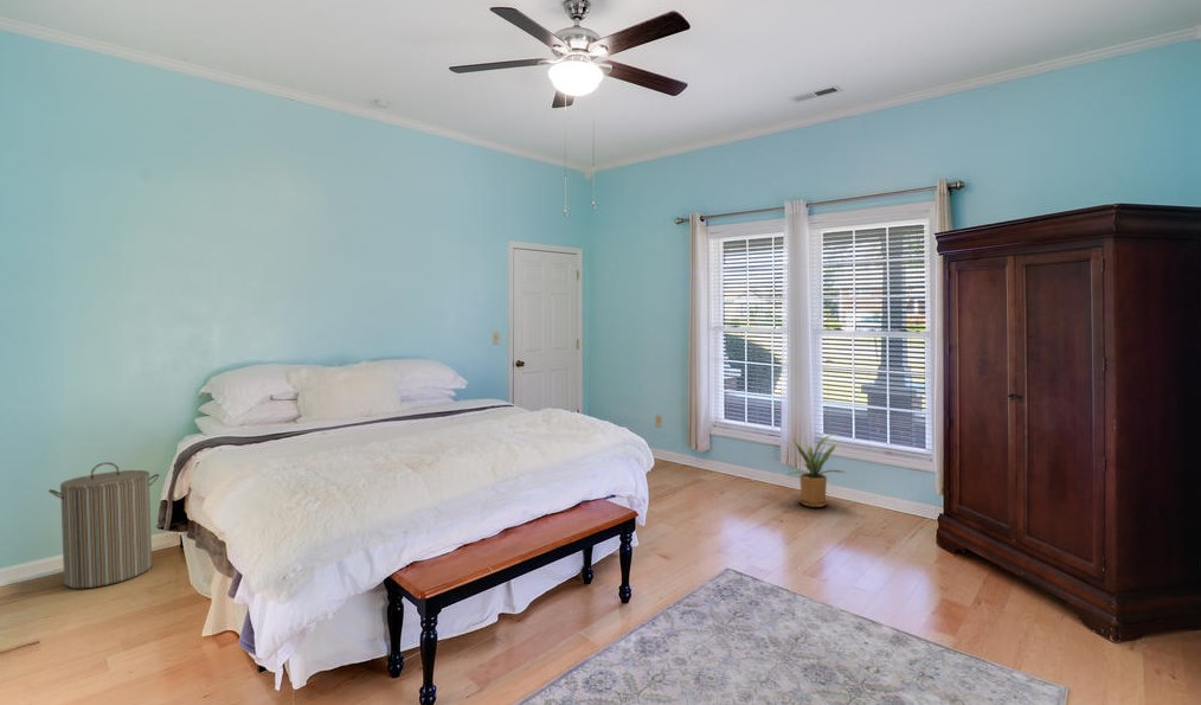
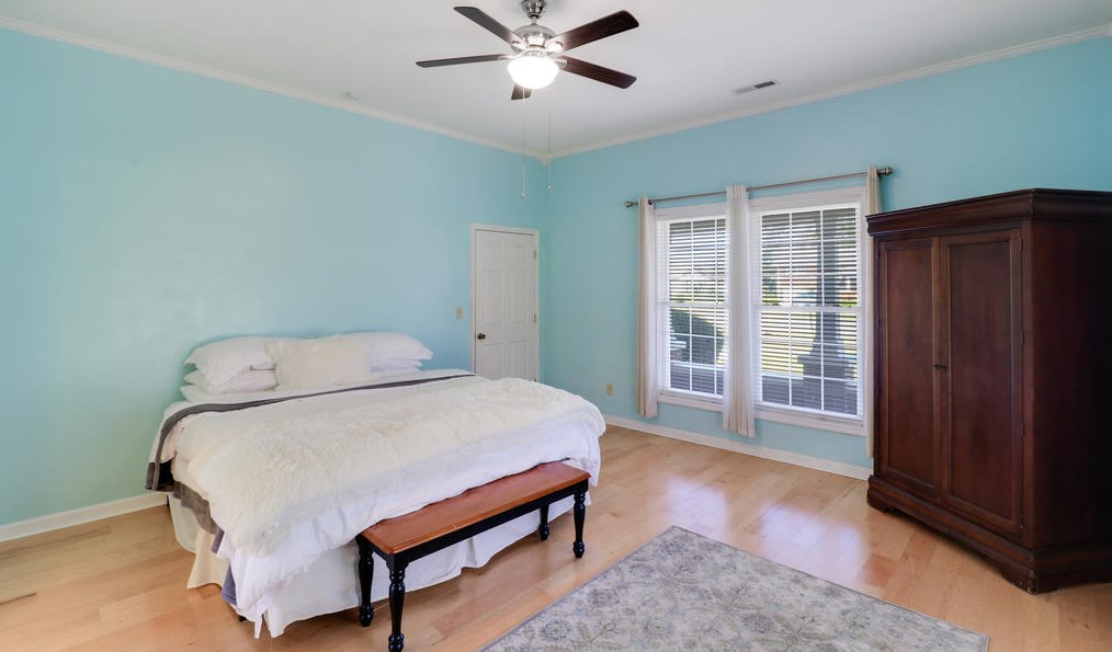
- laundry hamper [47,461,161,589]
- house plant [779,432,848,508]
